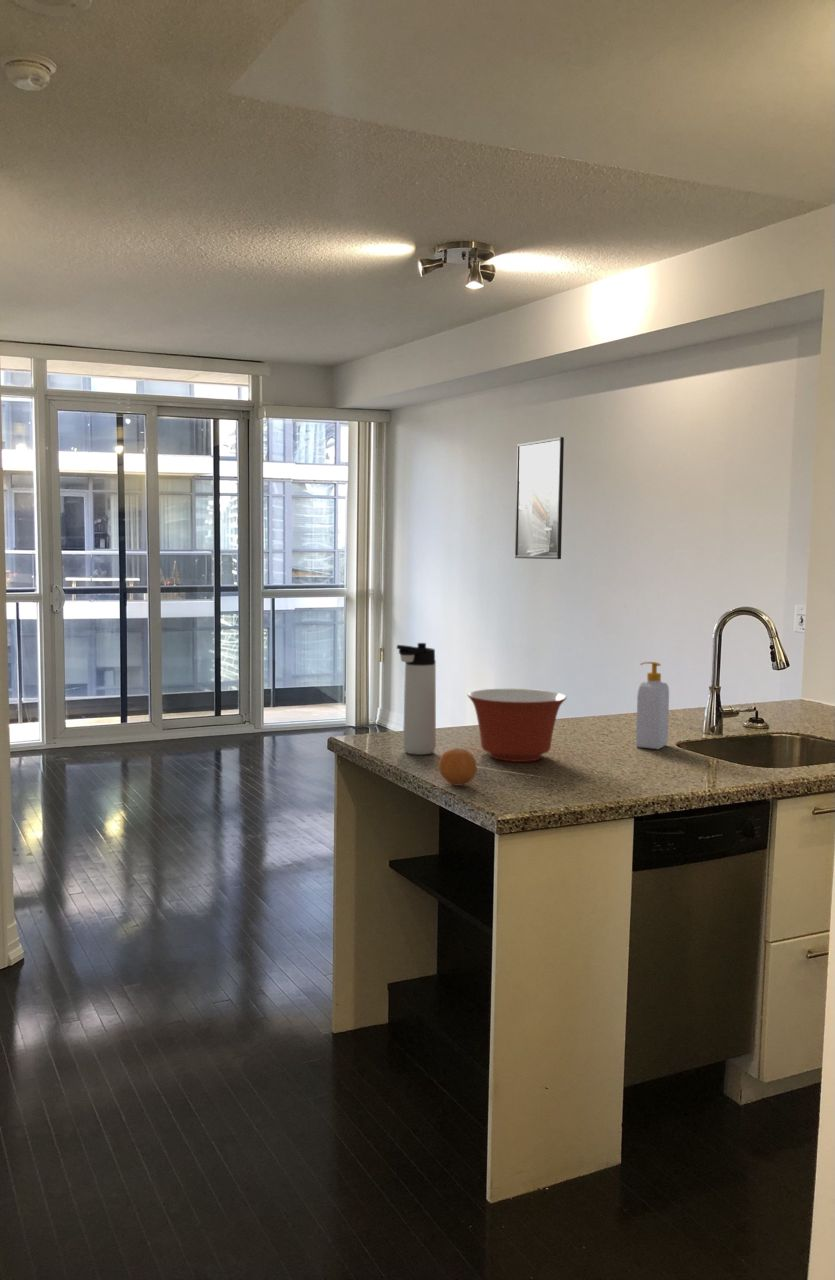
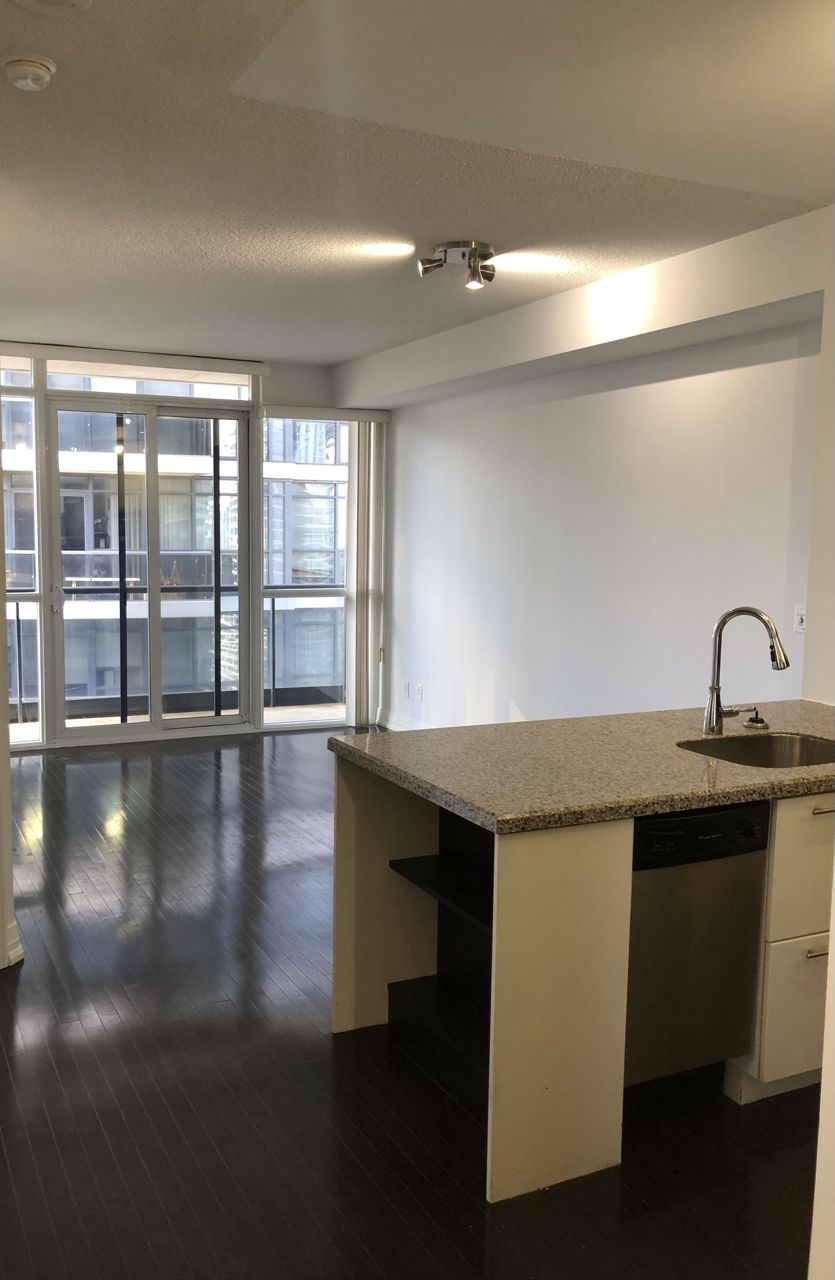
- soap bottle [635,661,670,750]
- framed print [514,436,565,560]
- mixing bowl [466,688,568,763]
- thermos bottle [396,642,437,756]
- fruit [438,747,478,787]
